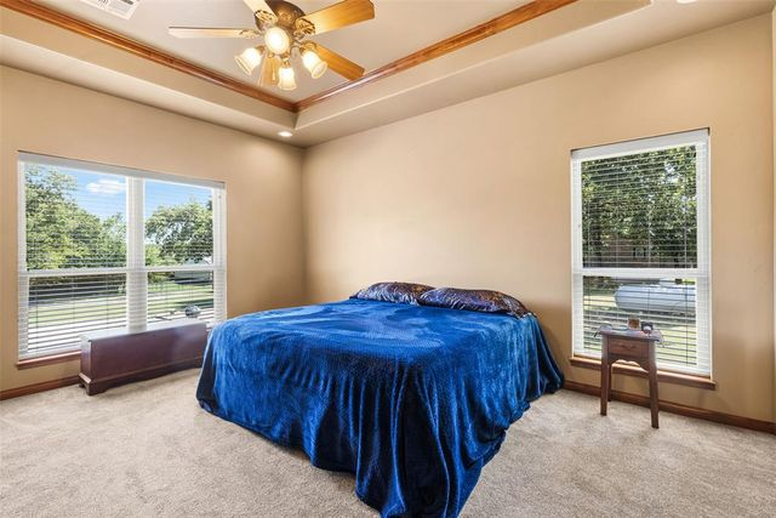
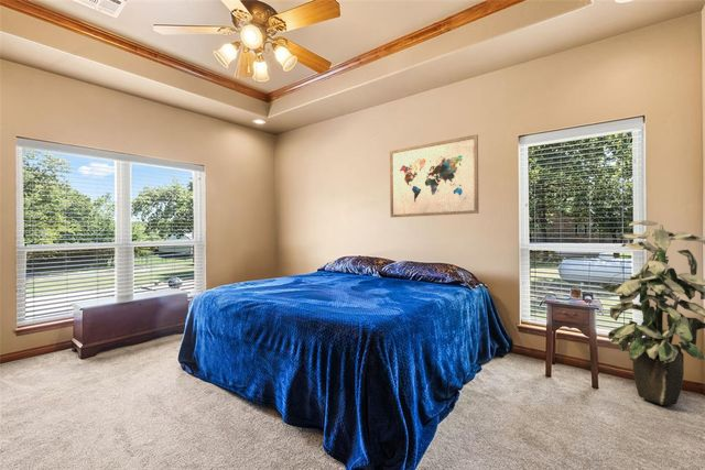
+ wall art [389,133,479,218]
+ indoor plant [598,219,705,406]
